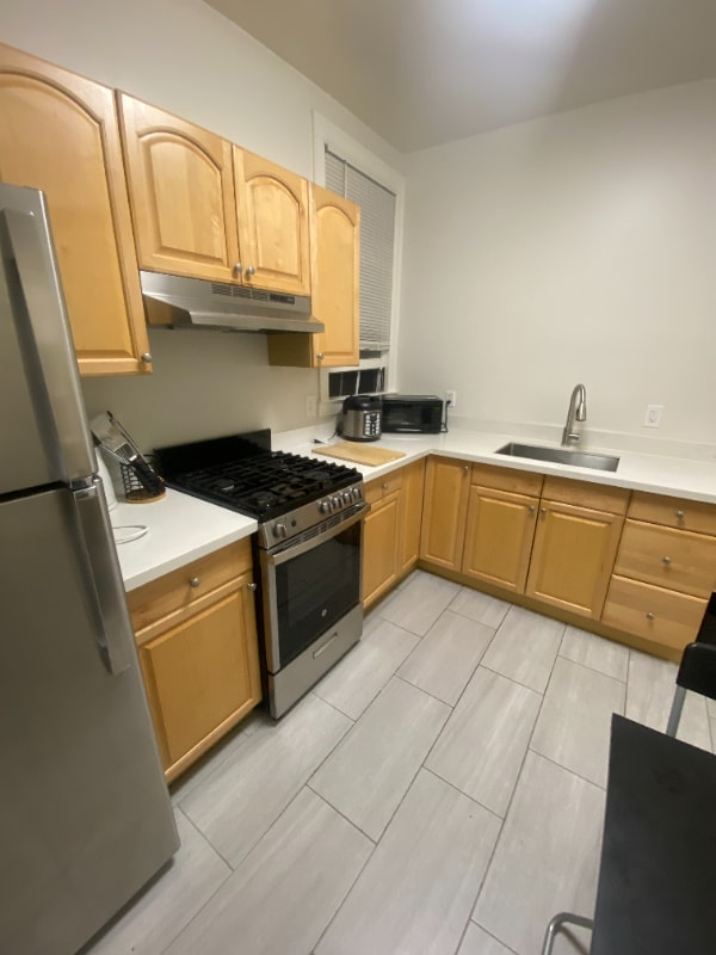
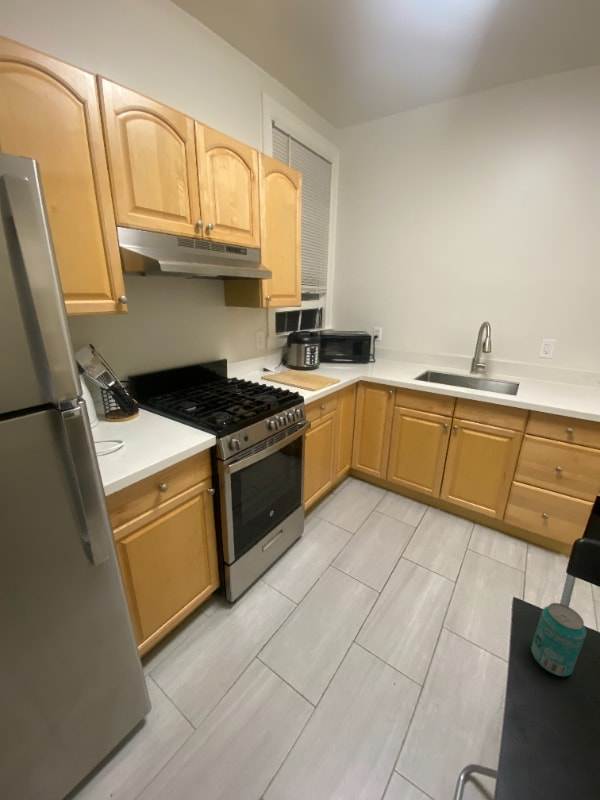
+ beverage can [530,602,587,677]
